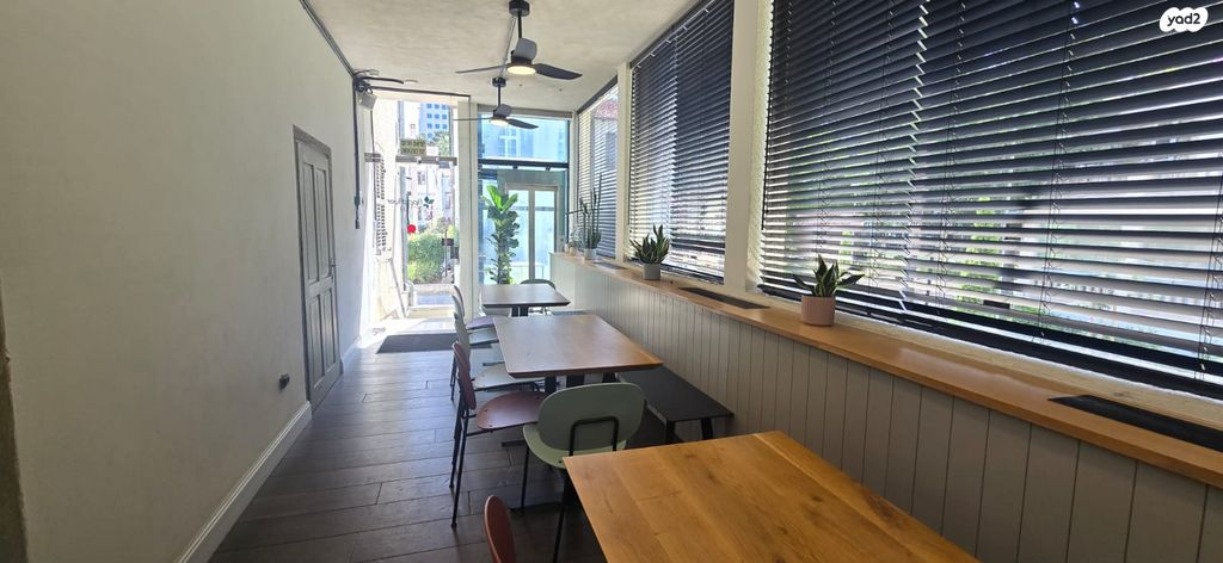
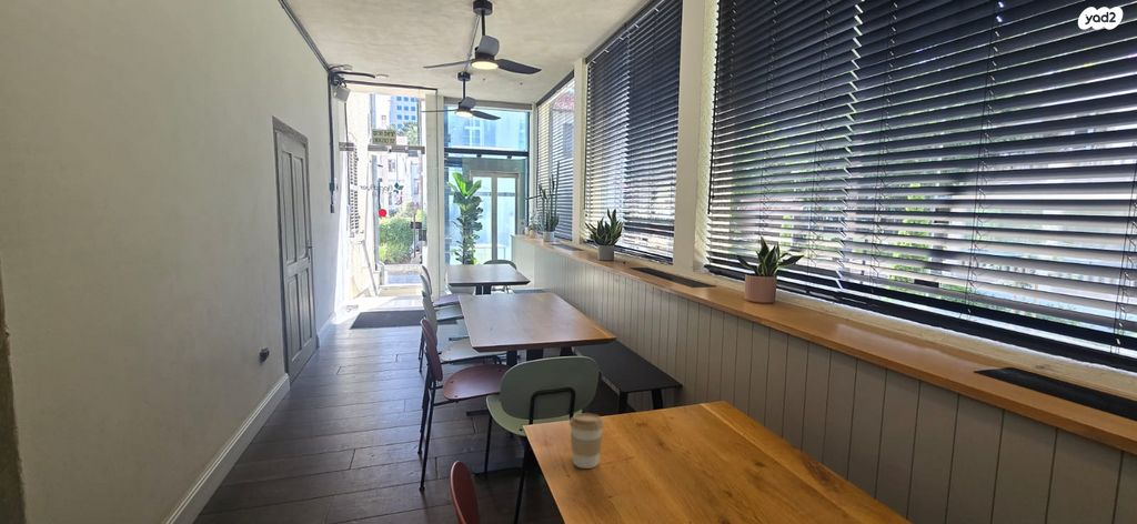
+ coffee cup [568,412,605,470]
